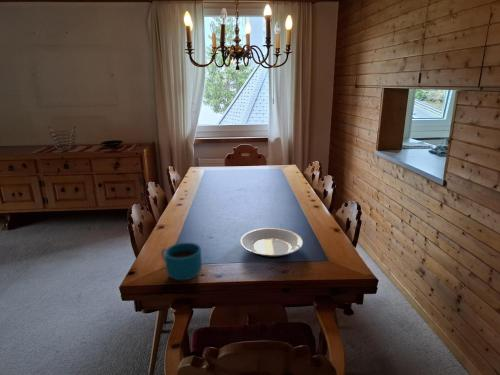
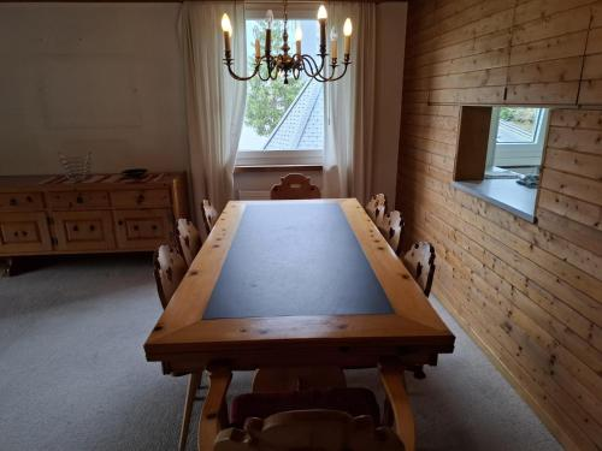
- cup [161,242,203,281]
- plate [240,227,304,259]
